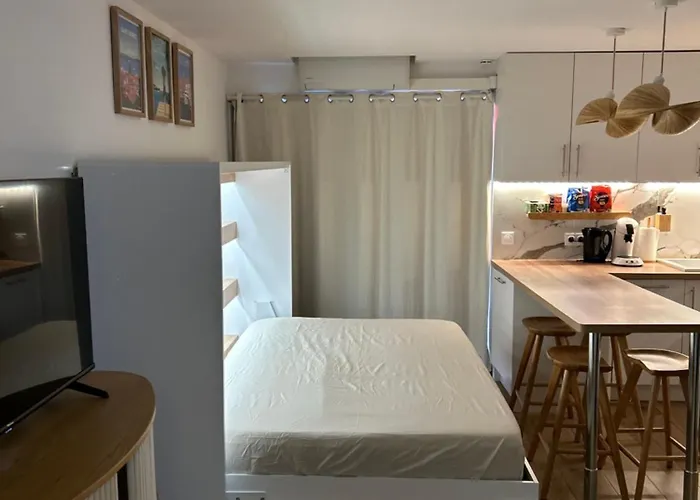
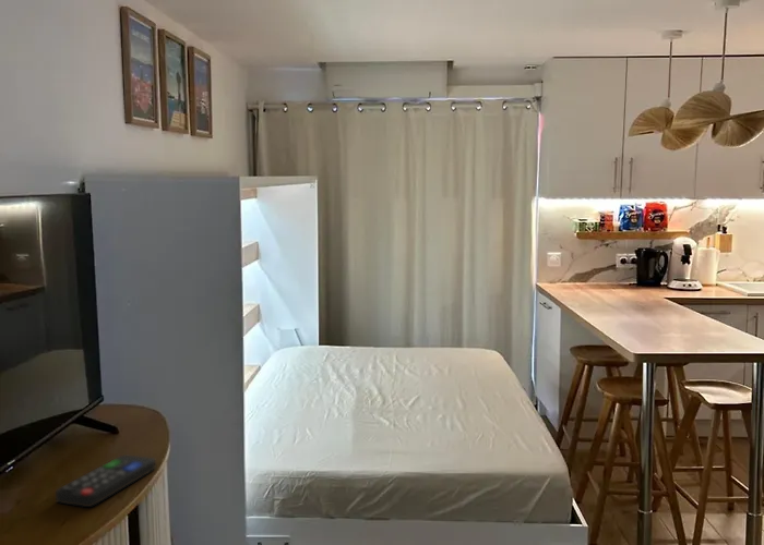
+ remote control [55,453,156,508]
